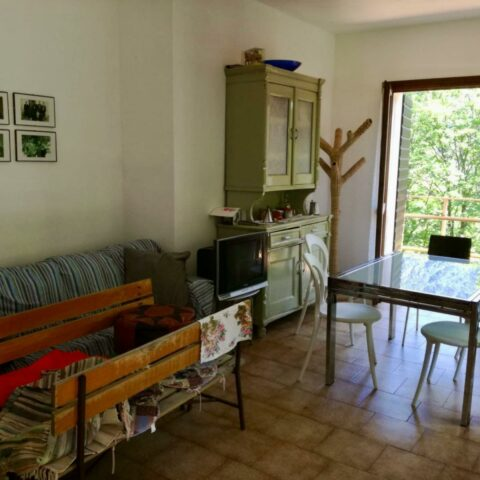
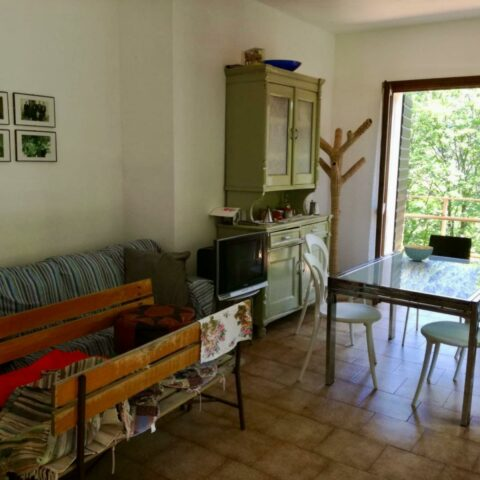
+ cereal bowl [403,244,434,262]
